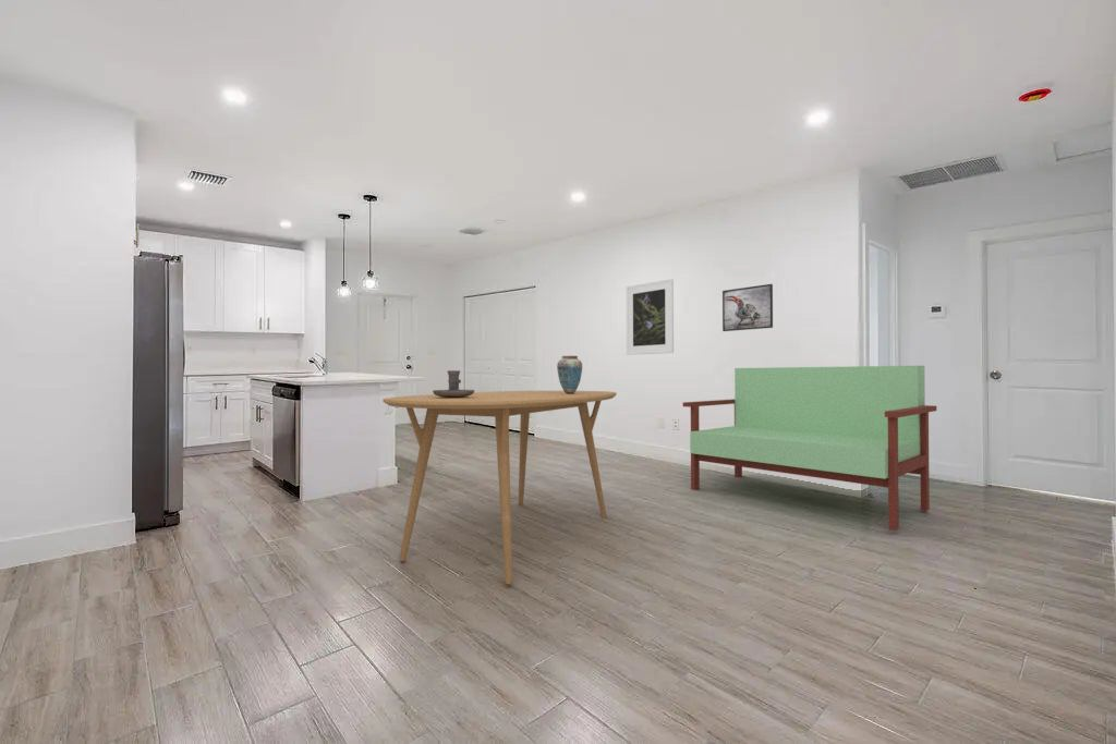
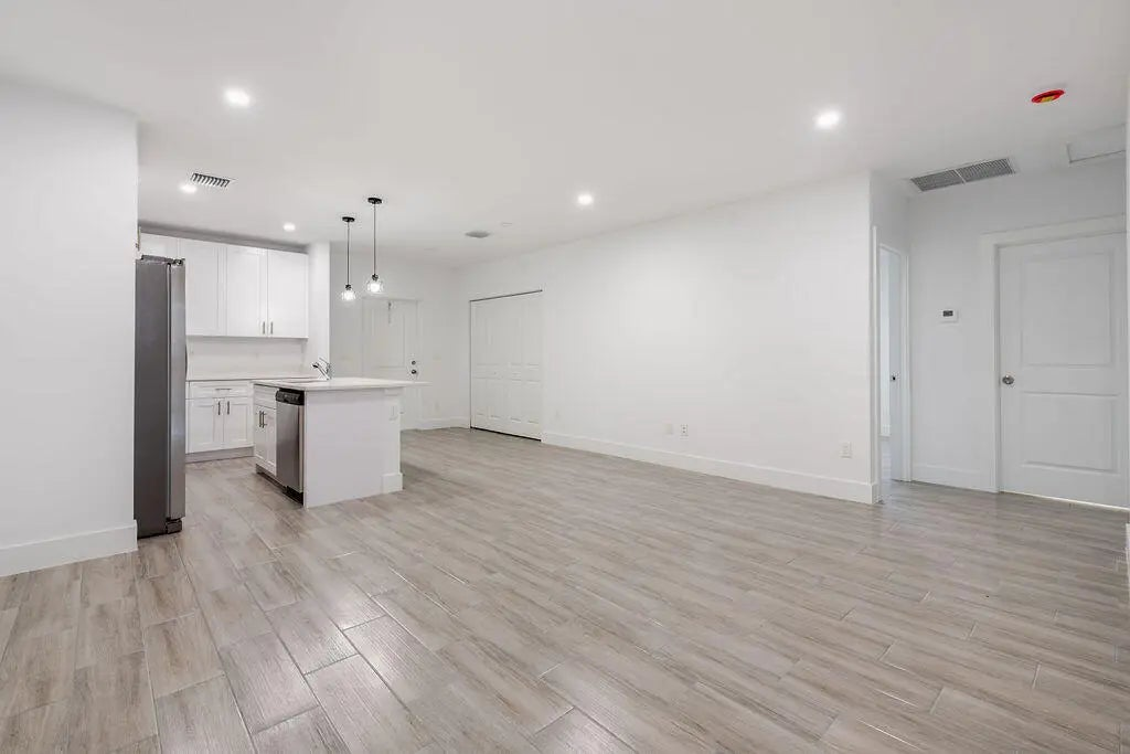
- futon [682,365,937,532]
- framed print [721,283,774,332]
- dining table [383,390,618,585]
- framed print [626,278,675,356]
- vase [556,355,583,394]
- candle holder [432,369,475,398]
